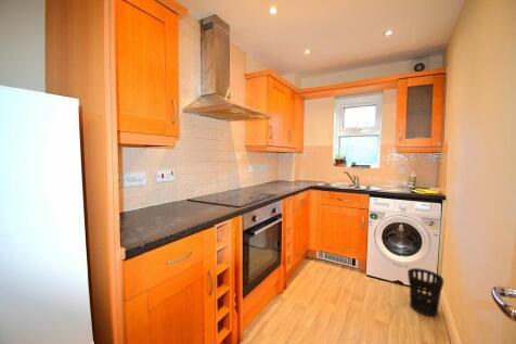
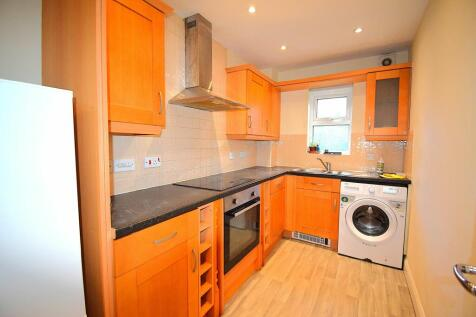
- wastebasket [407,267,444,317]
